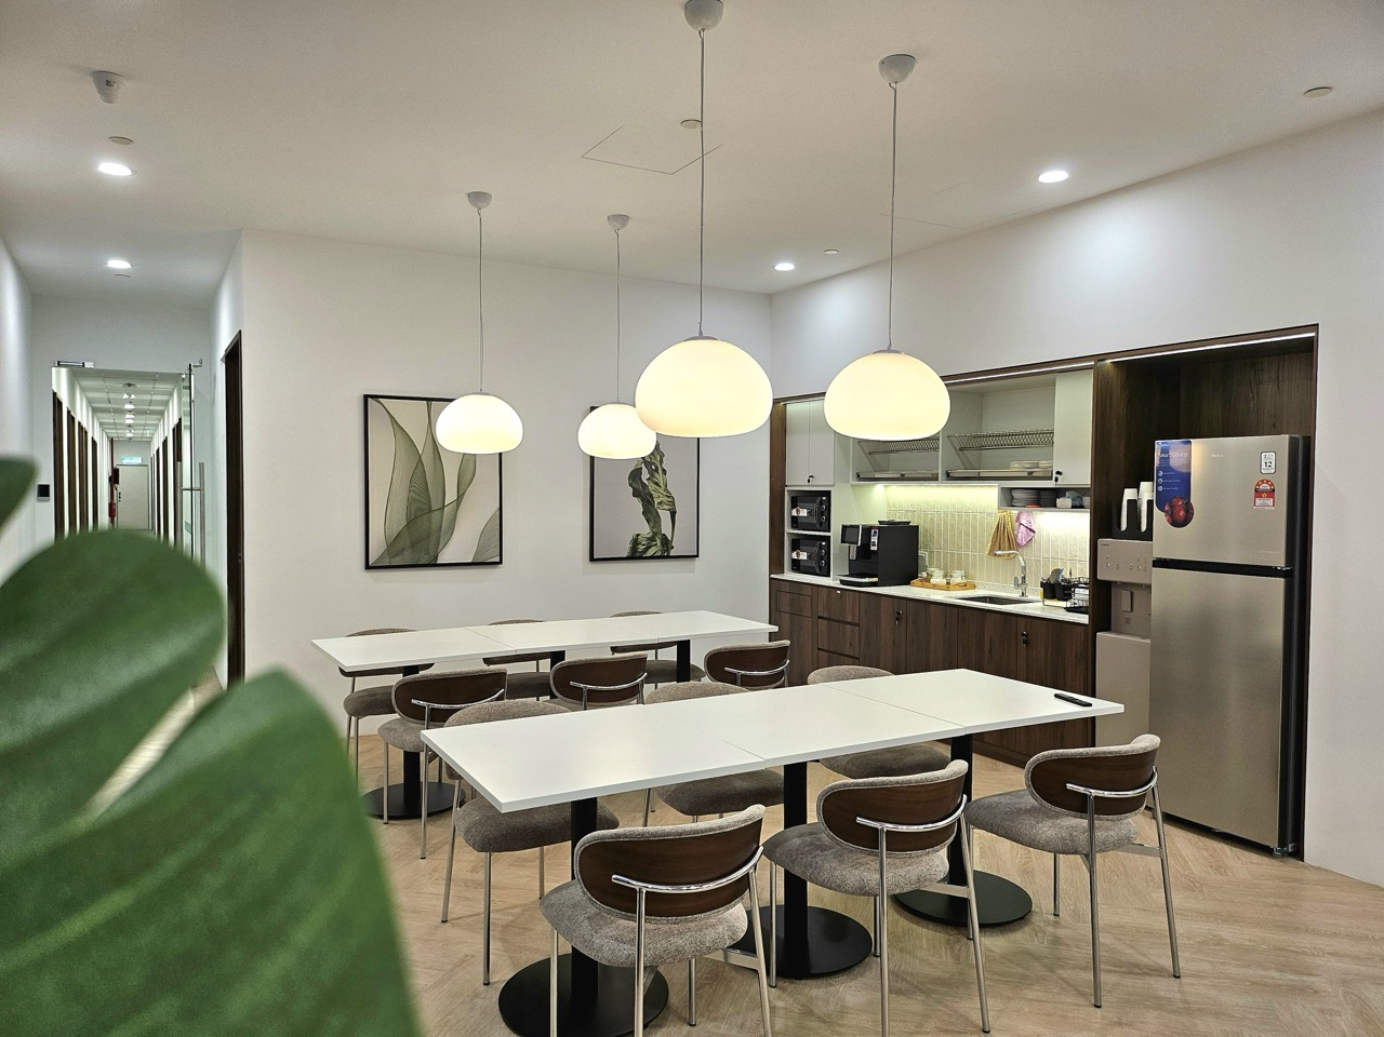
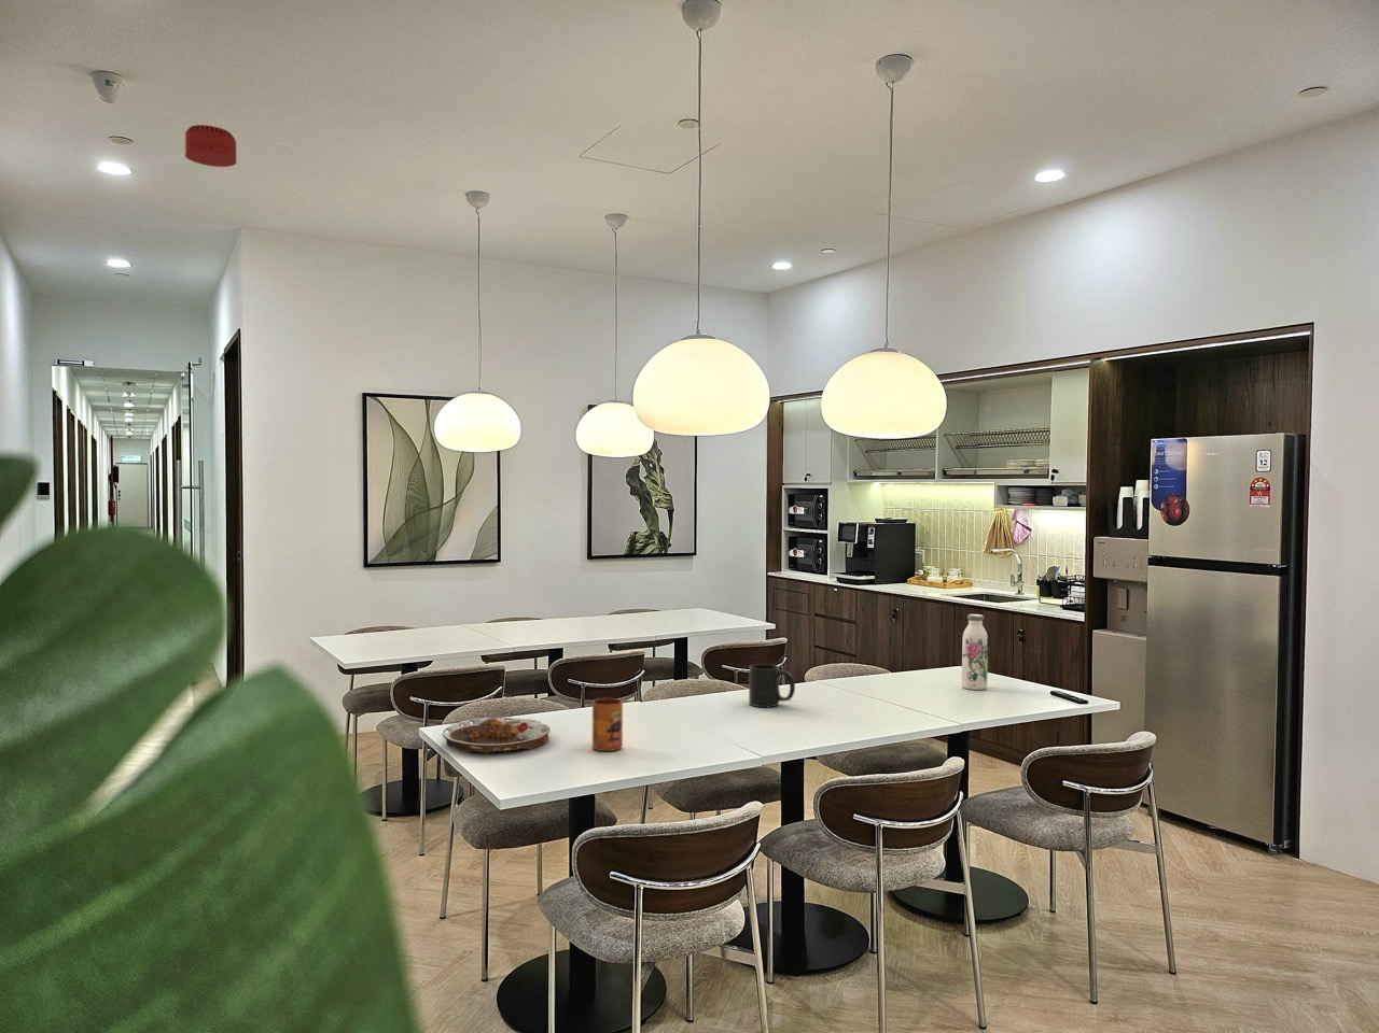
+ mug [748,663,796,709]
+ mug [592,698,623,752]
+ water bottle [961,613,989,691]
+ smoke detector [184,124,237,168]
+ plate [442,716,552,754]
